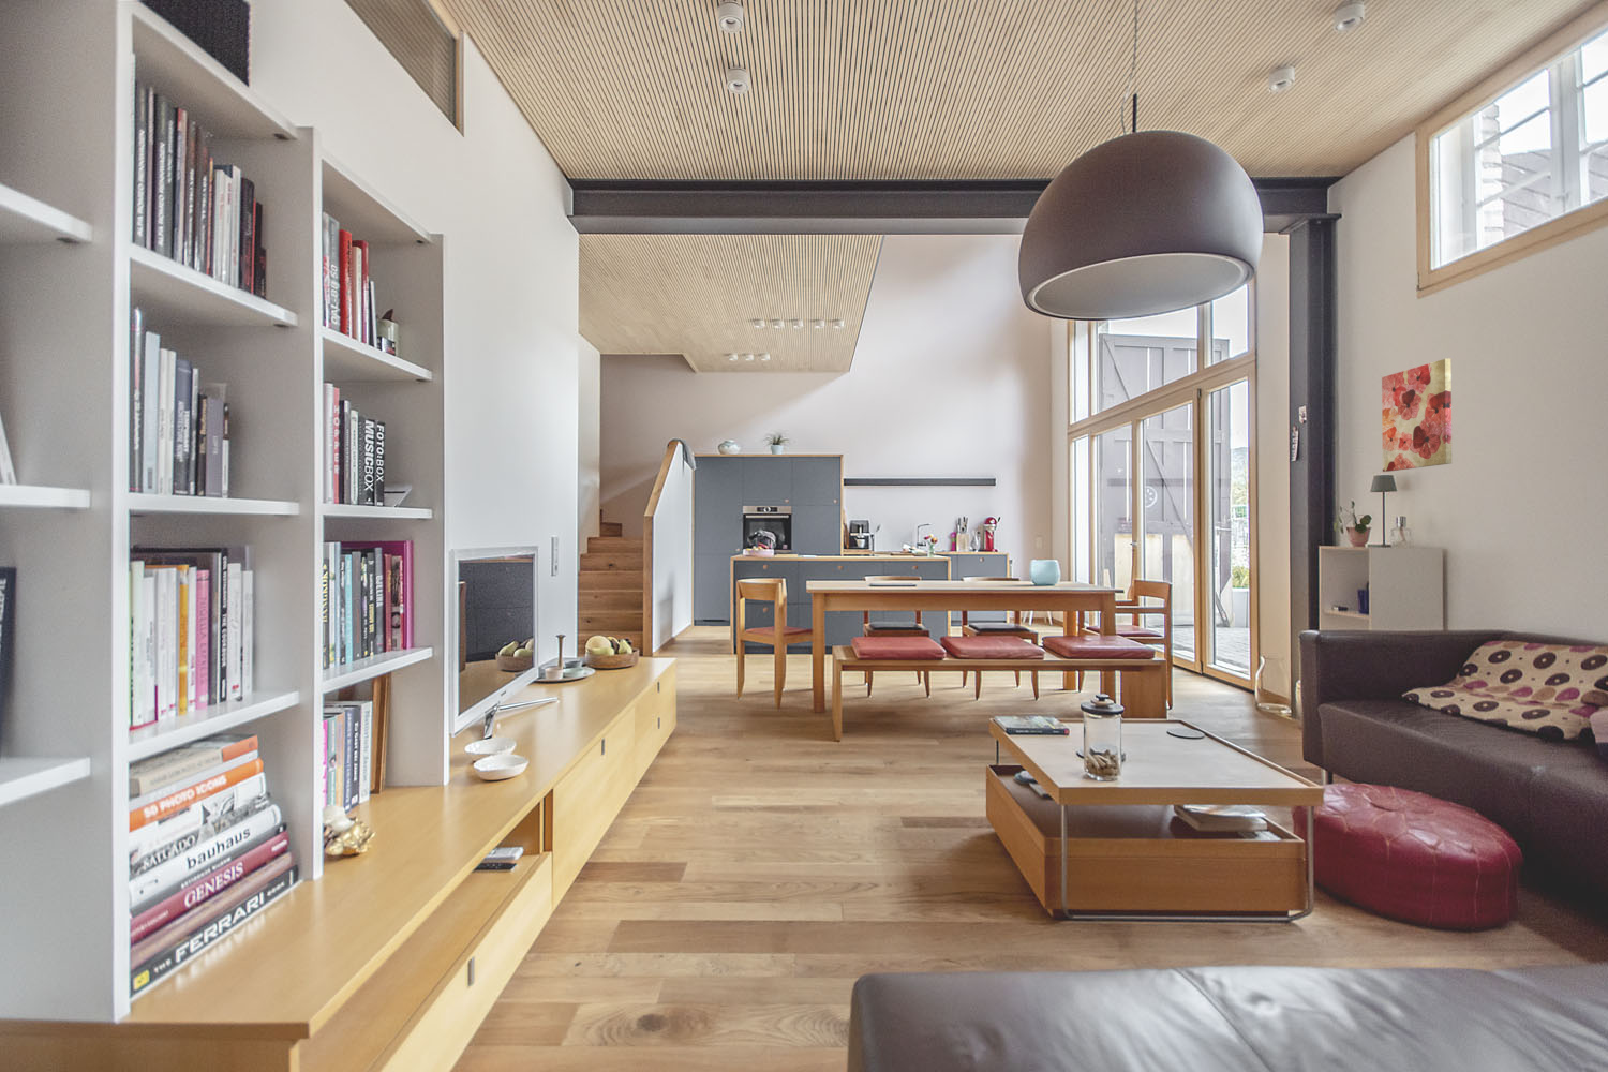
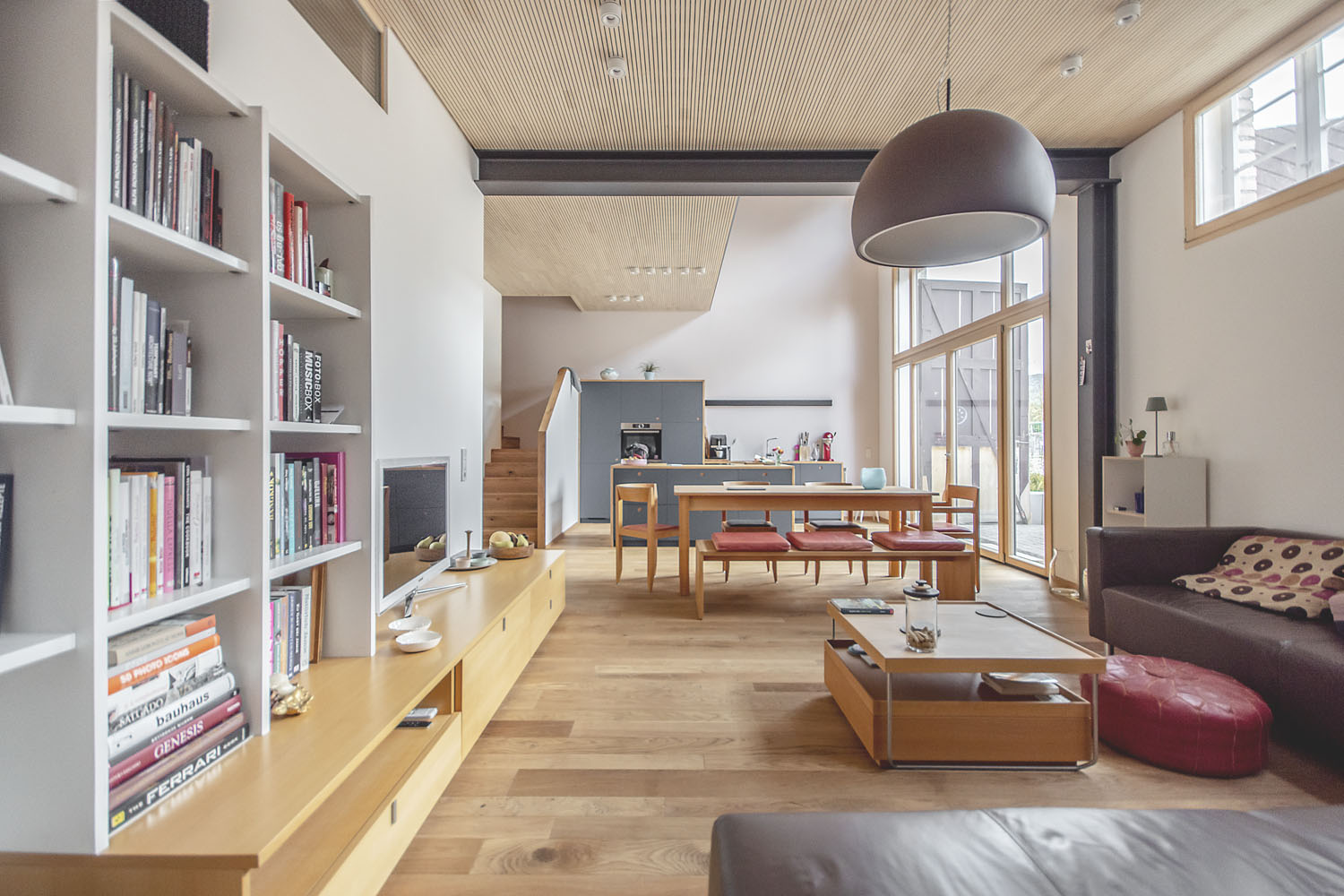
- wall art [1381,358,1452,473]
